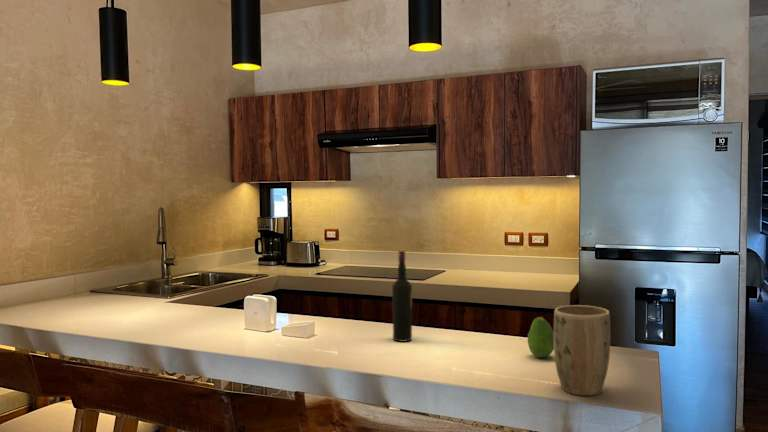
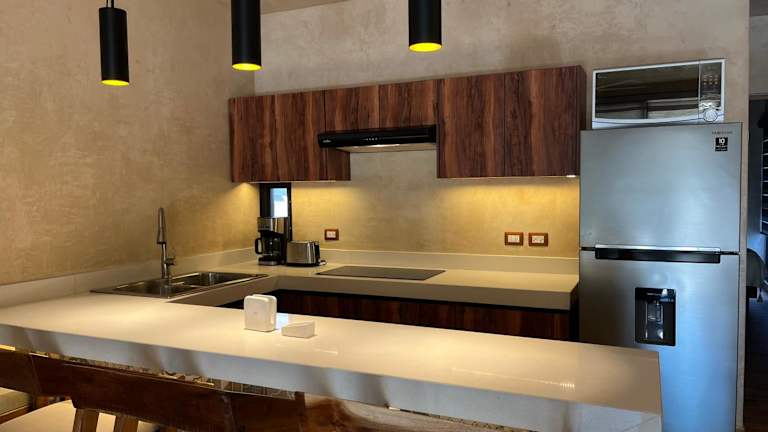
- fruit [527,316,554,359]
- wine bottle [391,250,413,343]
- plant pot [553,304,611,396]
